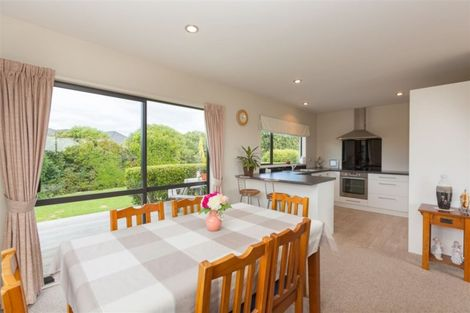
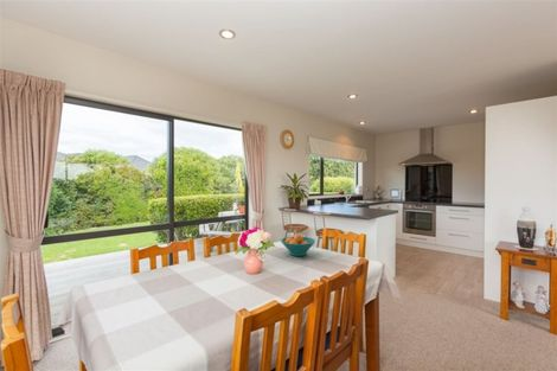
+ fruit bowl [280,232,316,257]
